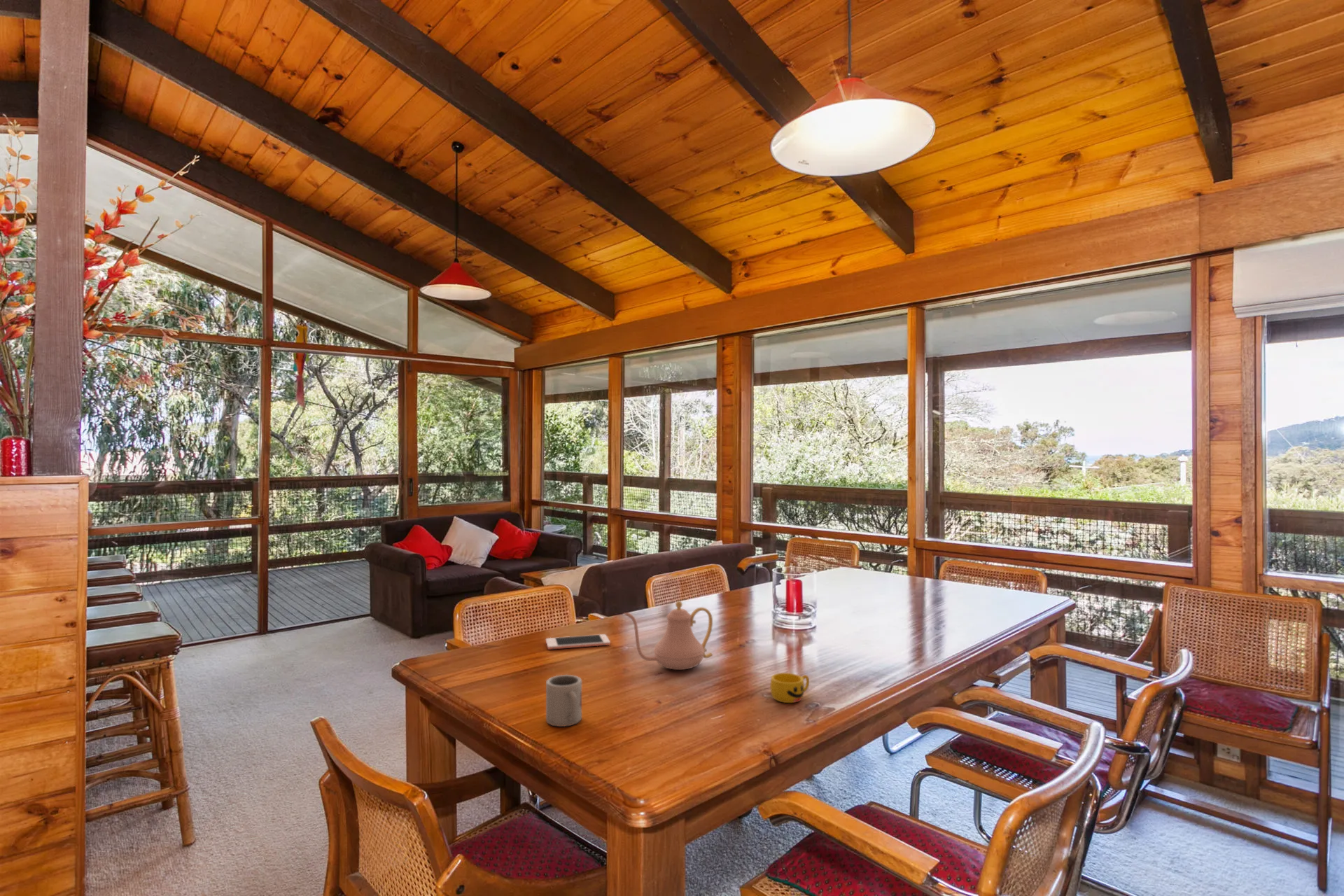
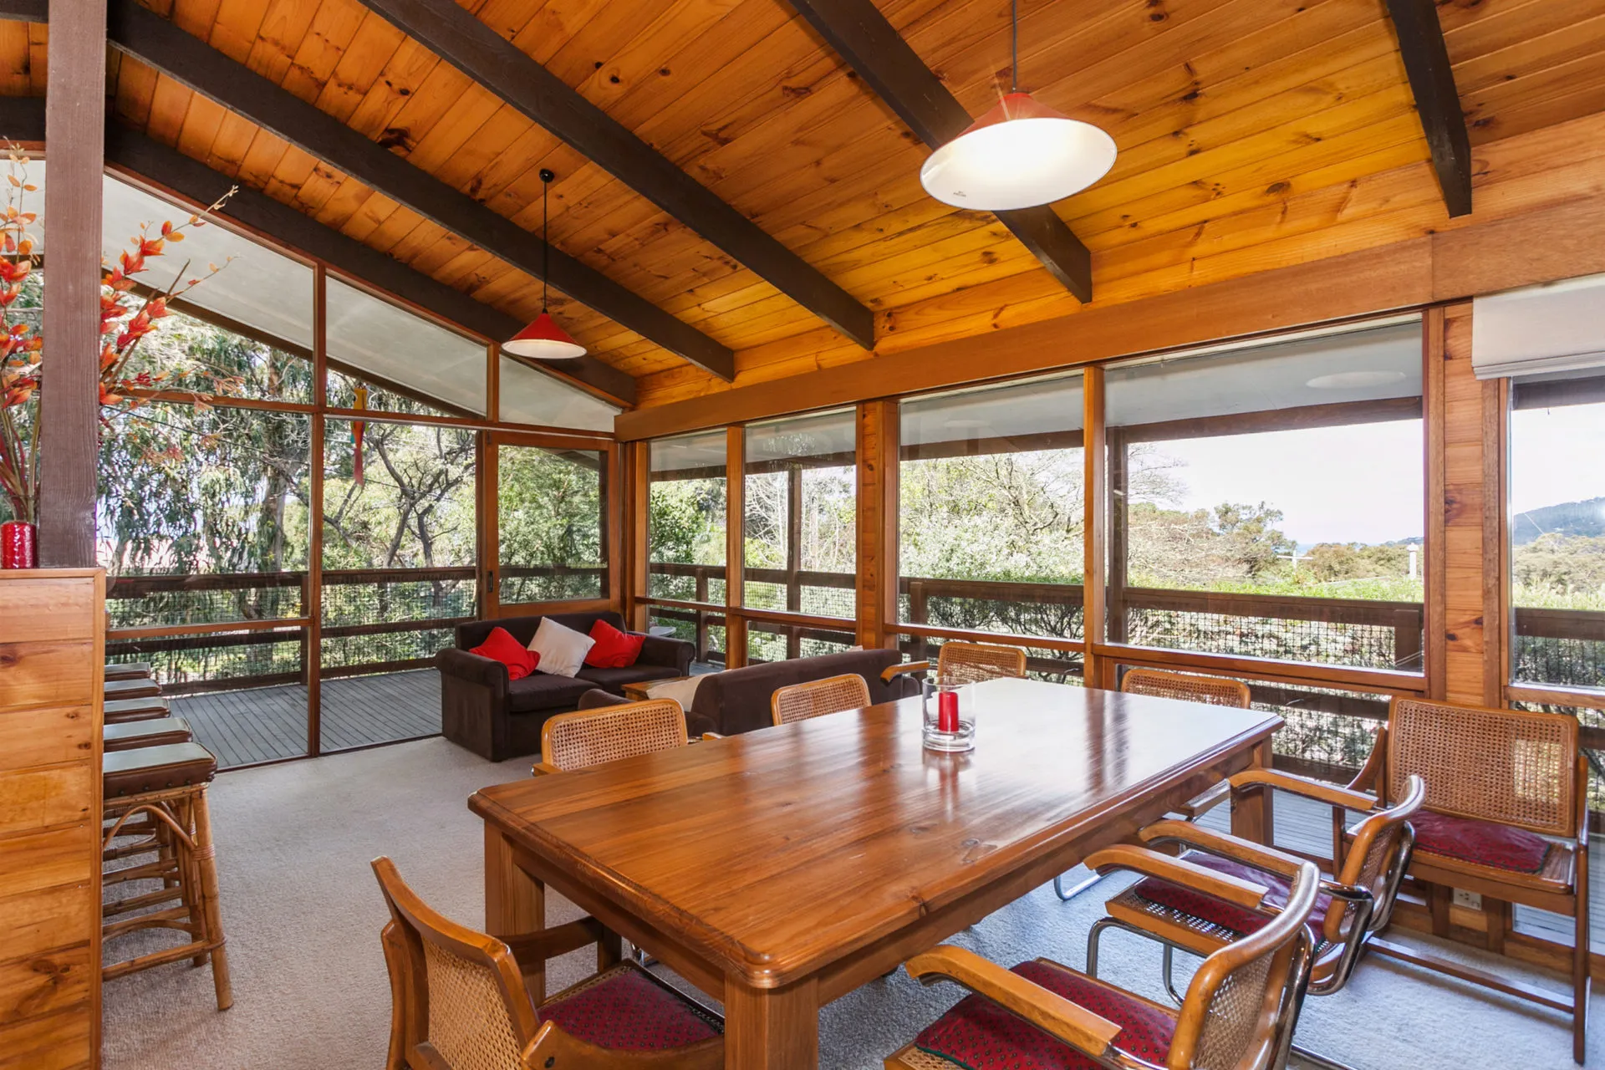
- teapot [623,601,713,671]
- cup [769,672,810,703]
- cell phone [545,633,611,650]
- cup [545,674,582,727]
